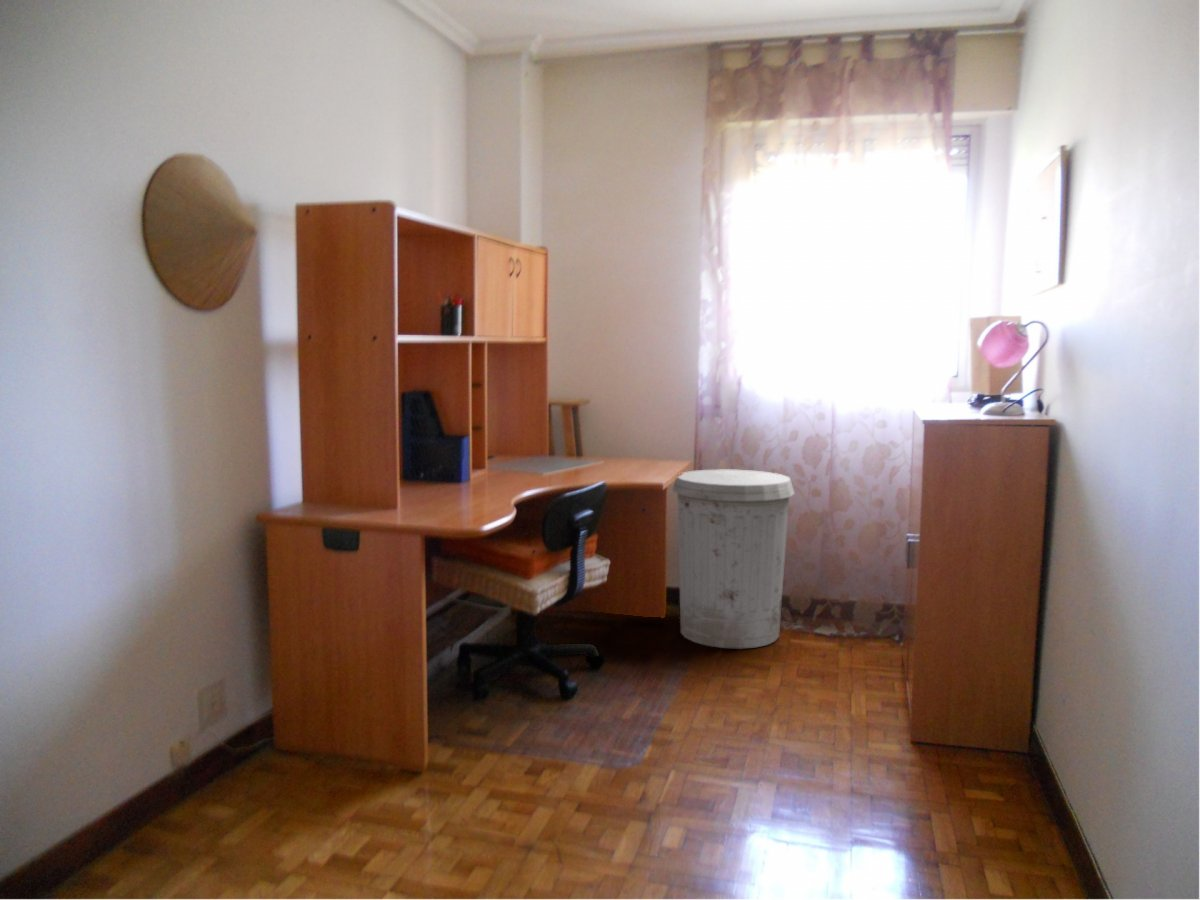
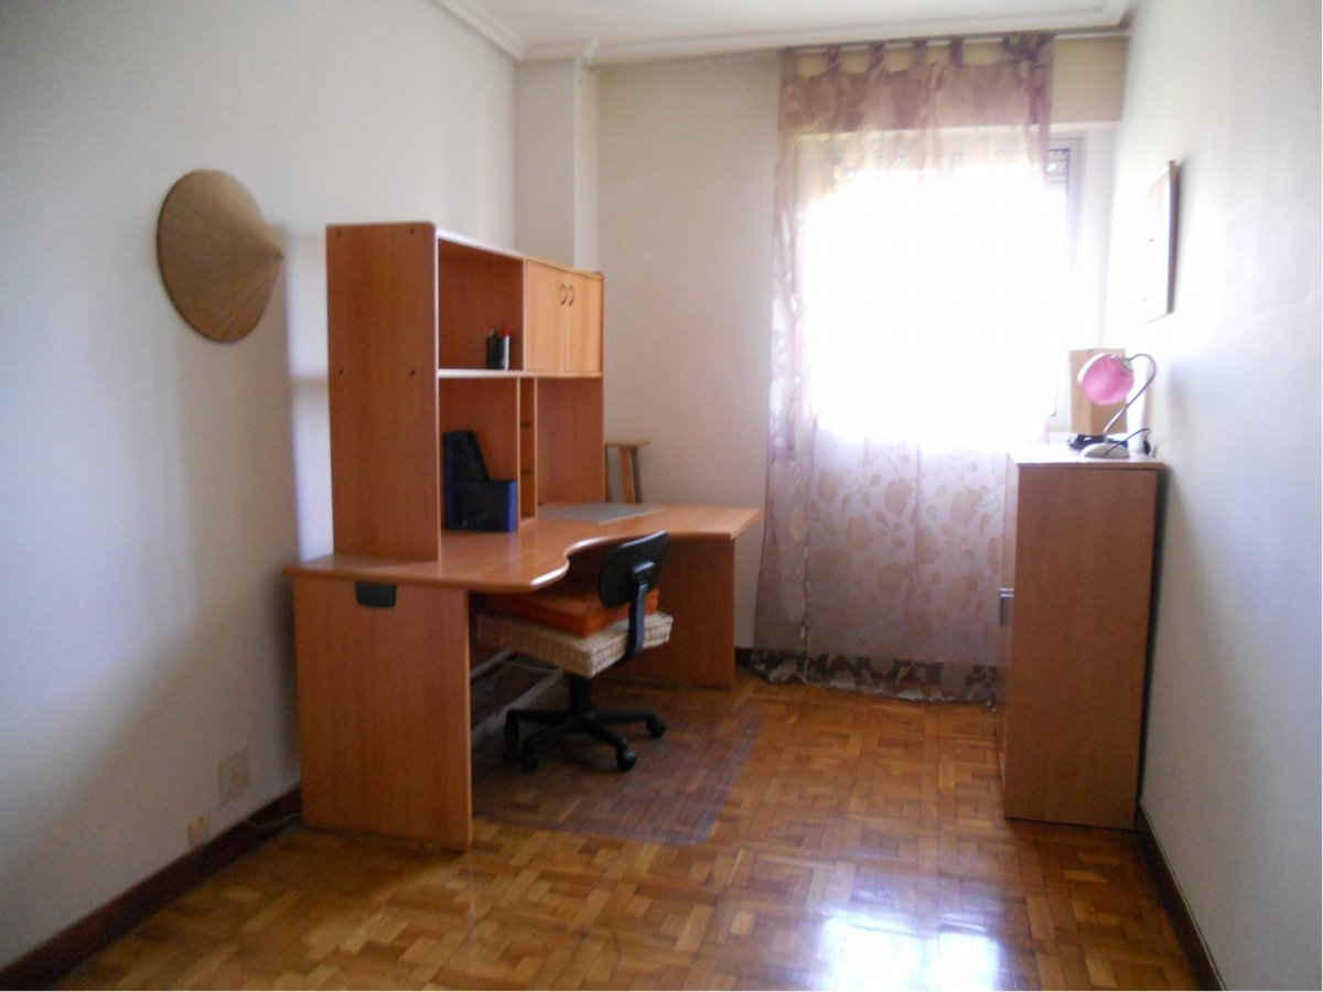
- trash can [671,468,796,650]
